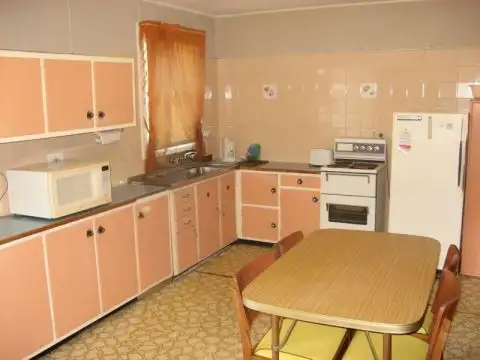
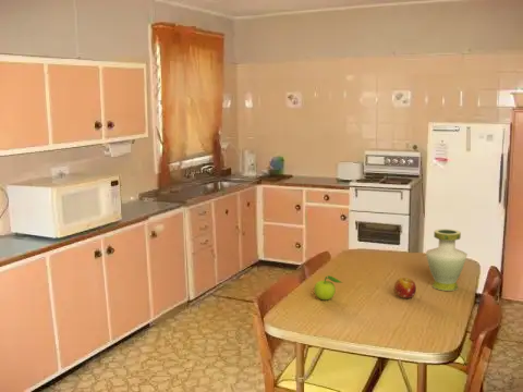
+ fruit [393,277,417,299]
+ fruit [313,274,343,301]
+ vase [425,228,469,292]
